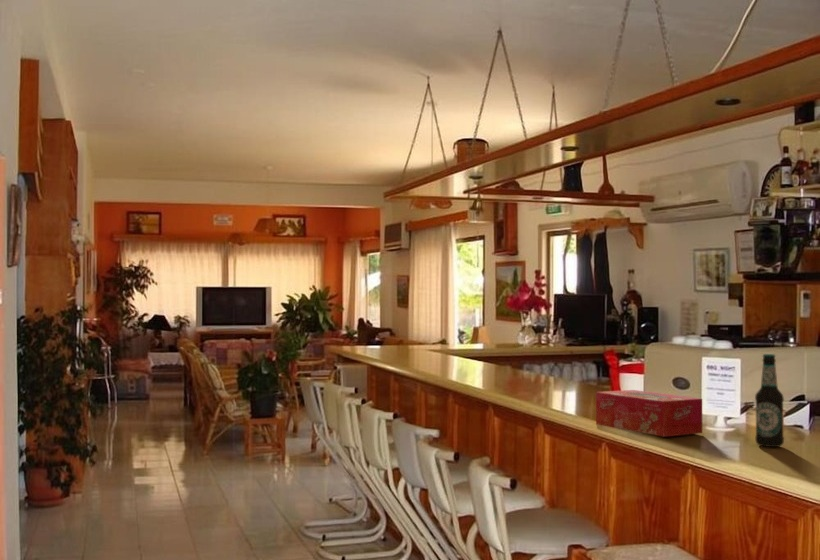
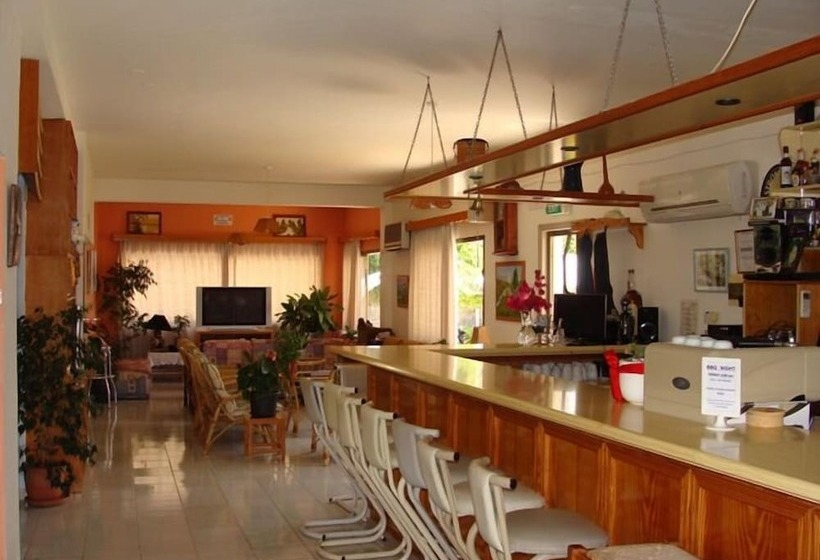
- bottle [754,353,785,448]
- tissue box [595,389,703,438]
